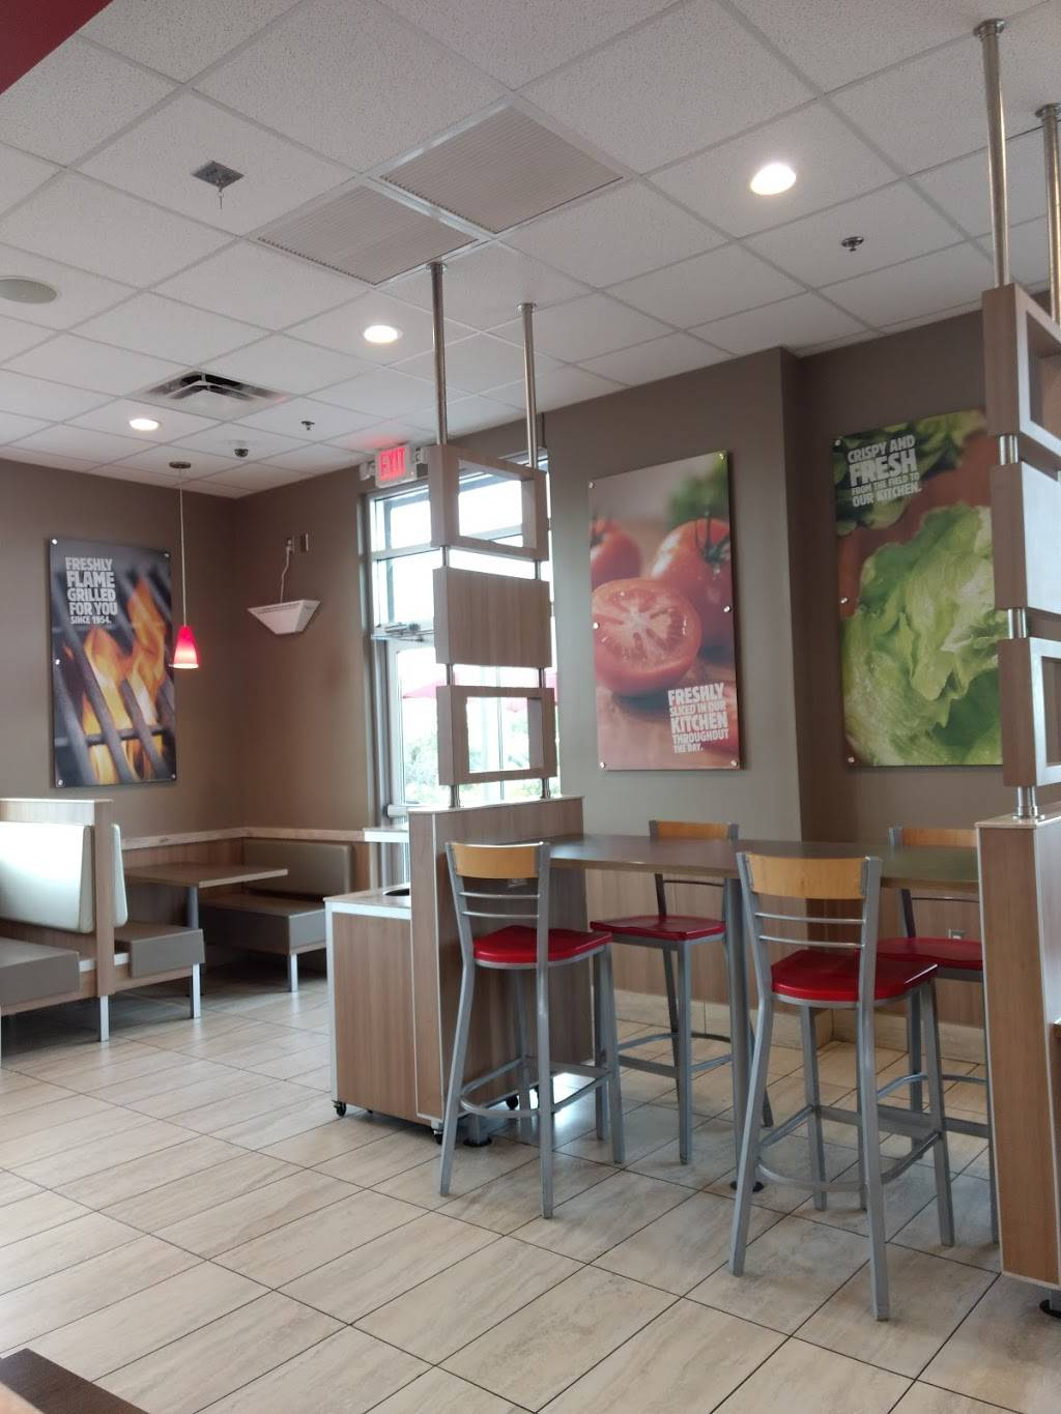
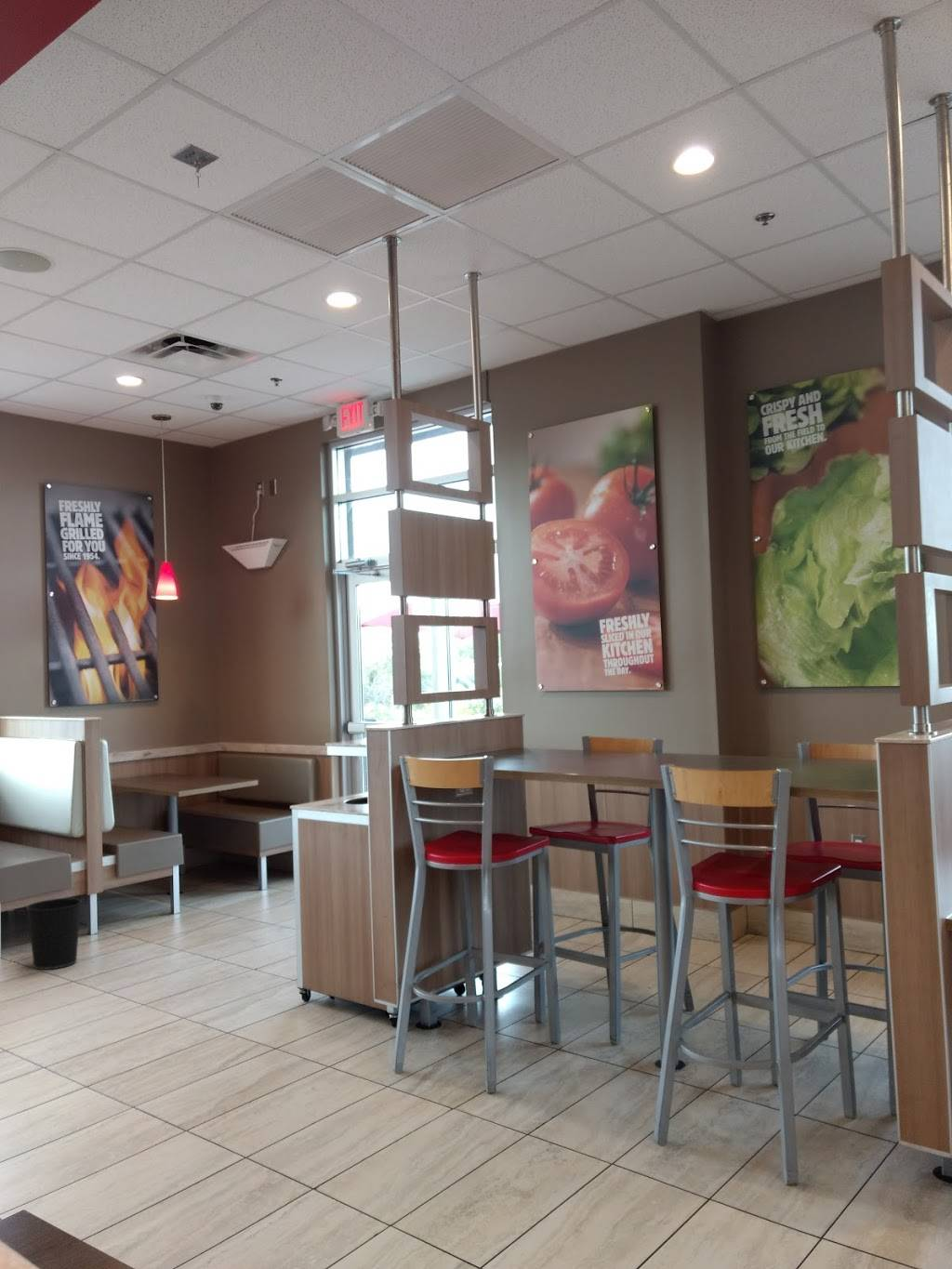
+ wastebasket [25,897,83,971]
